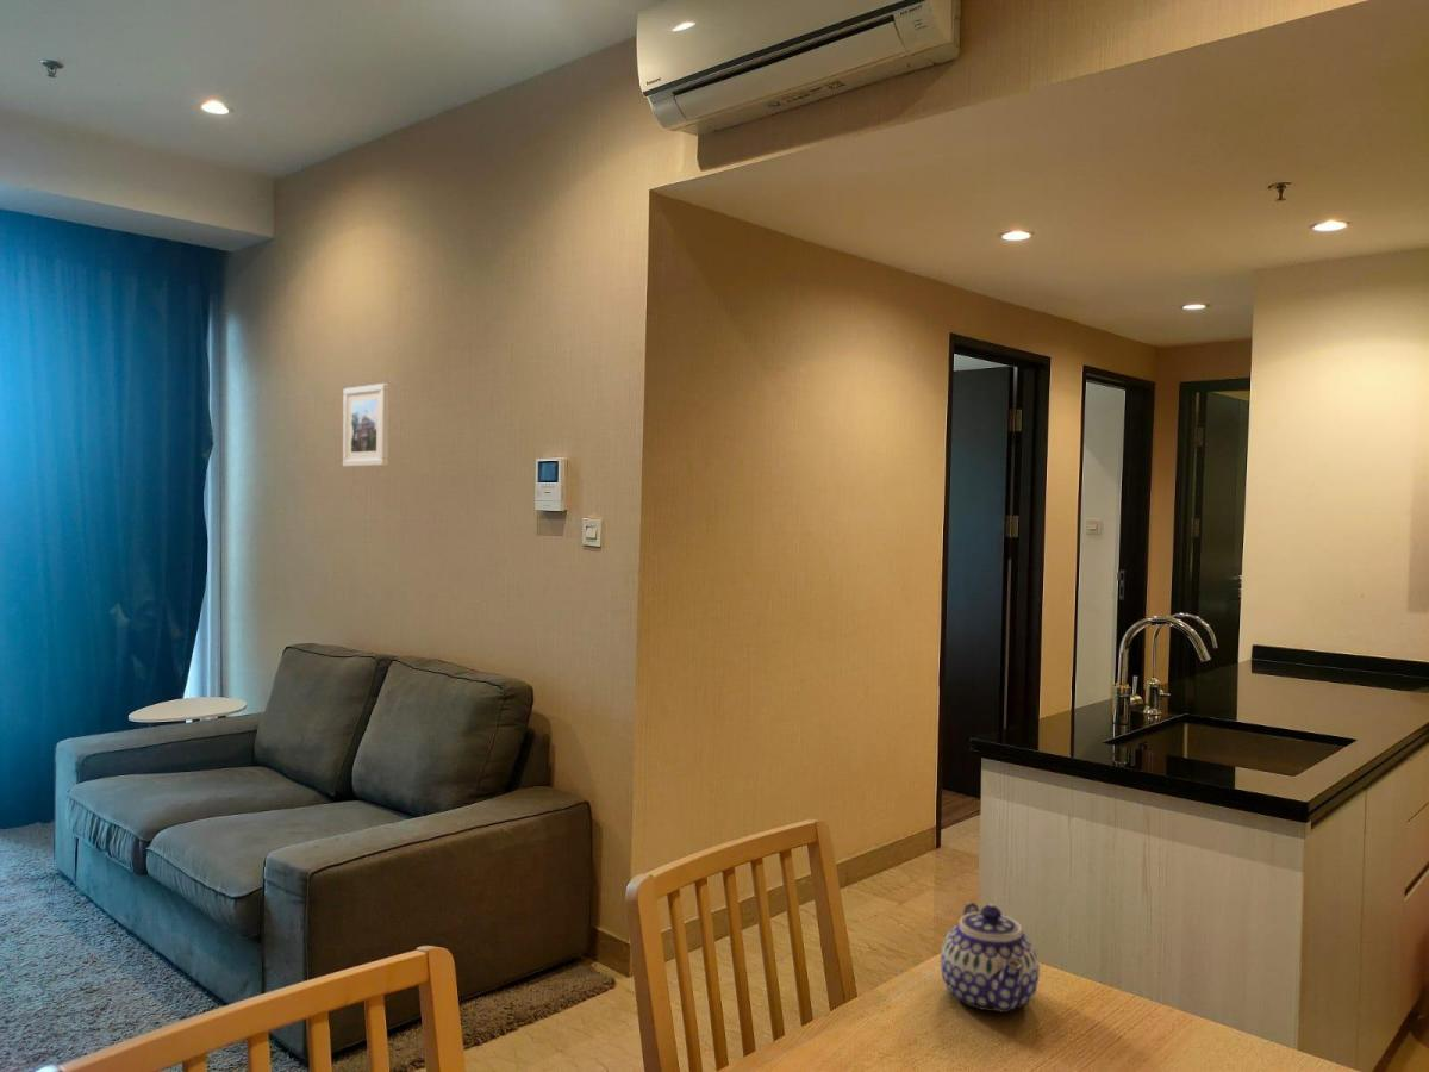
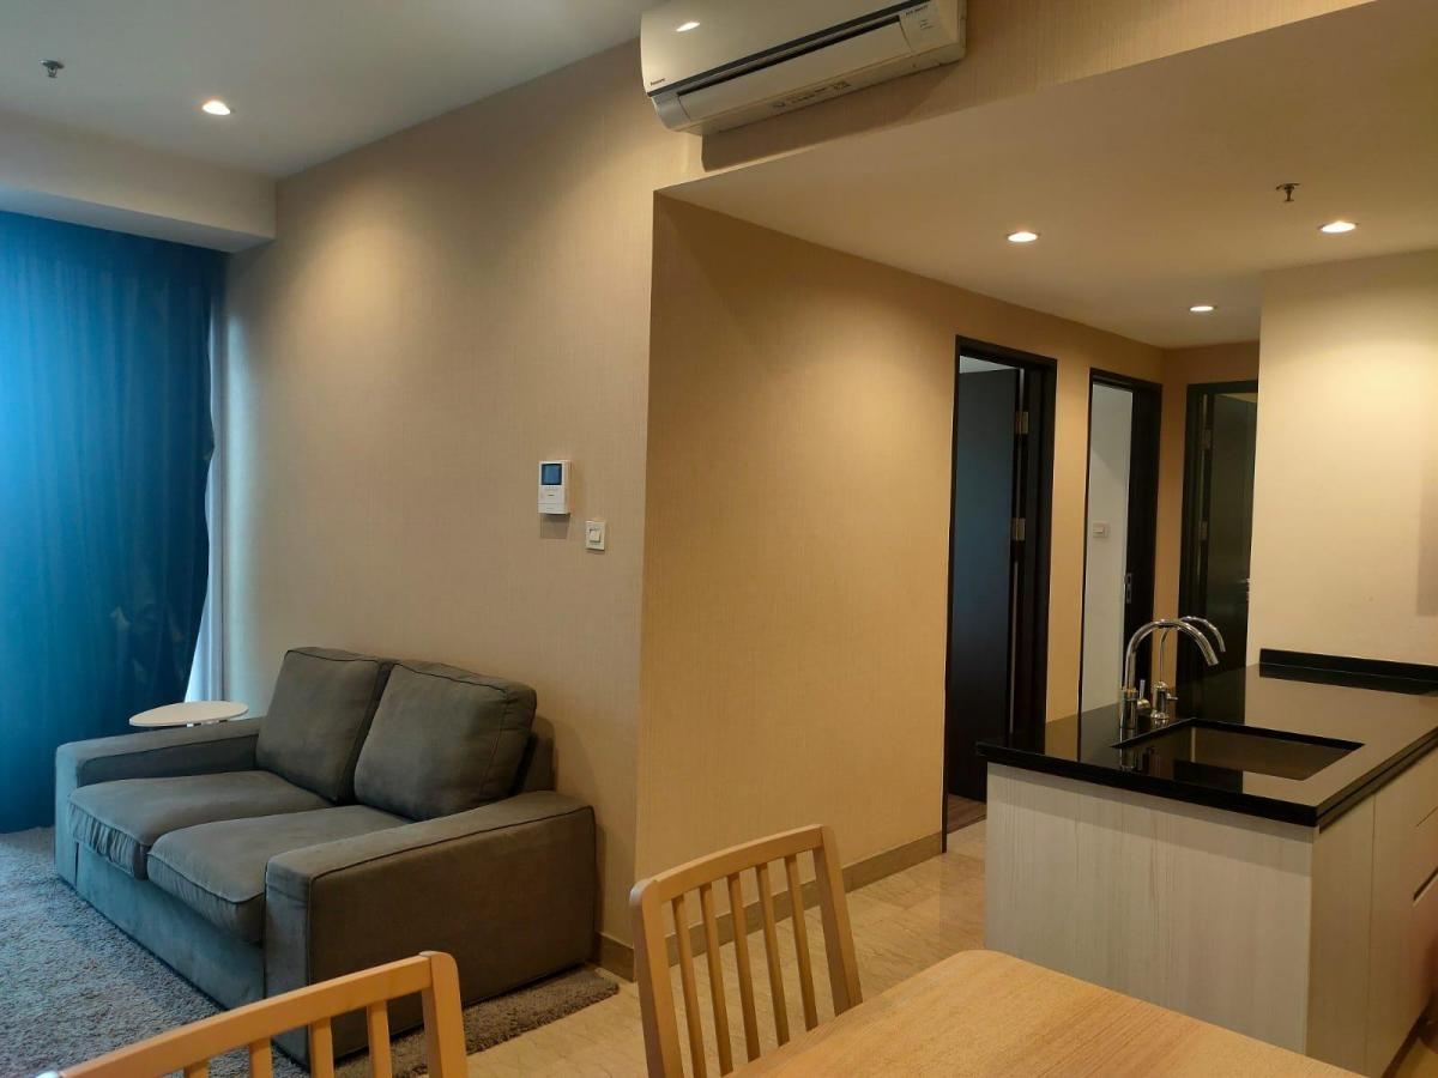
- teapot [940,902,1041,1014]
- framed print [342,382,391,468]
